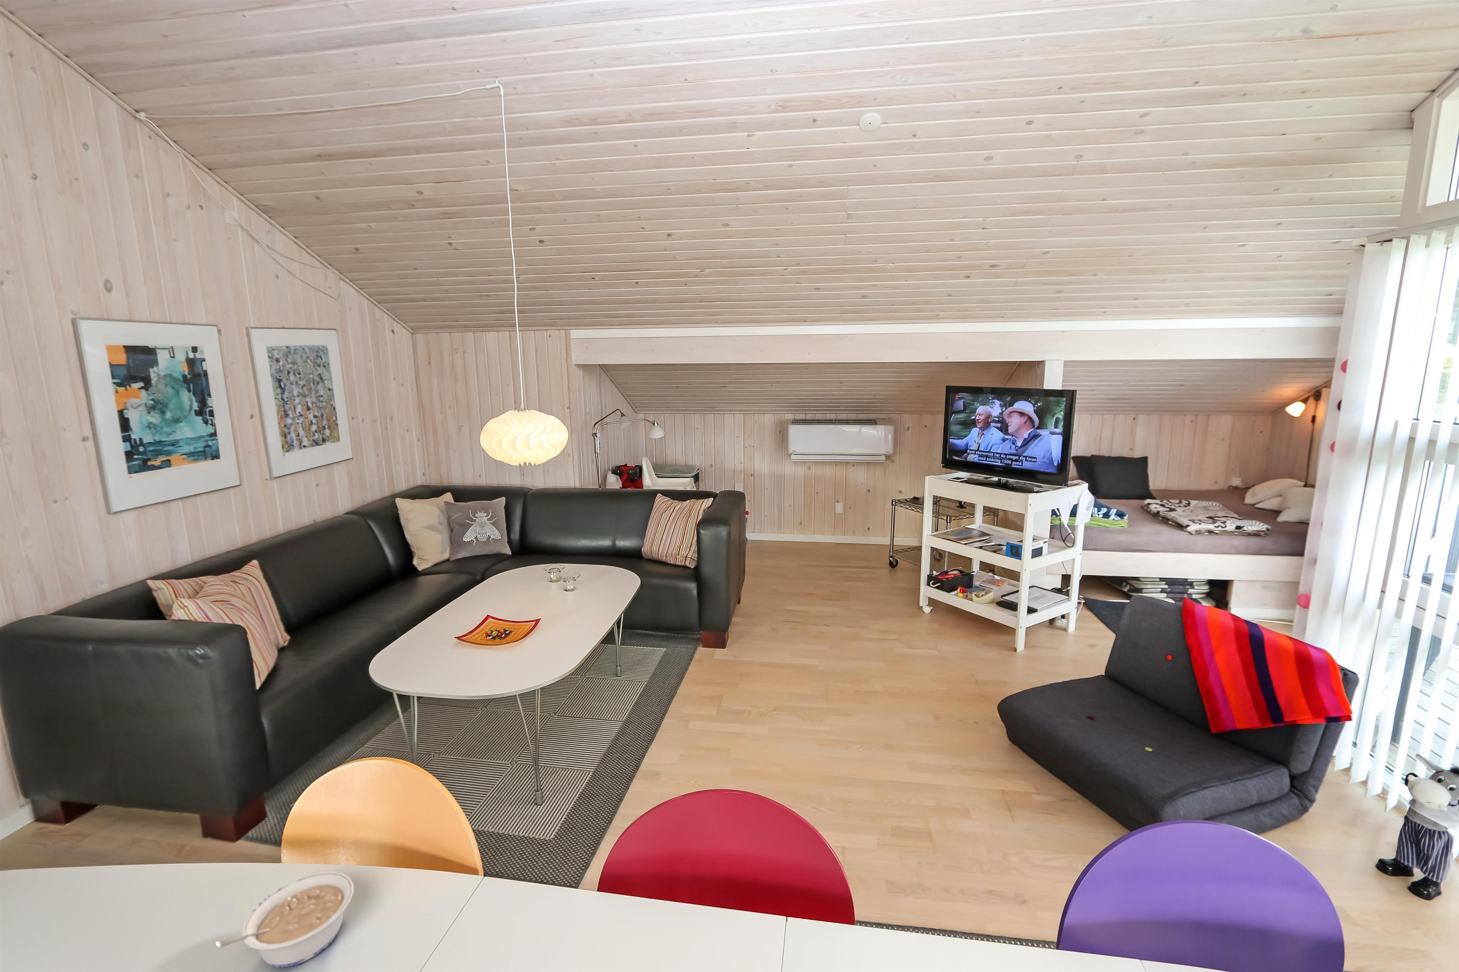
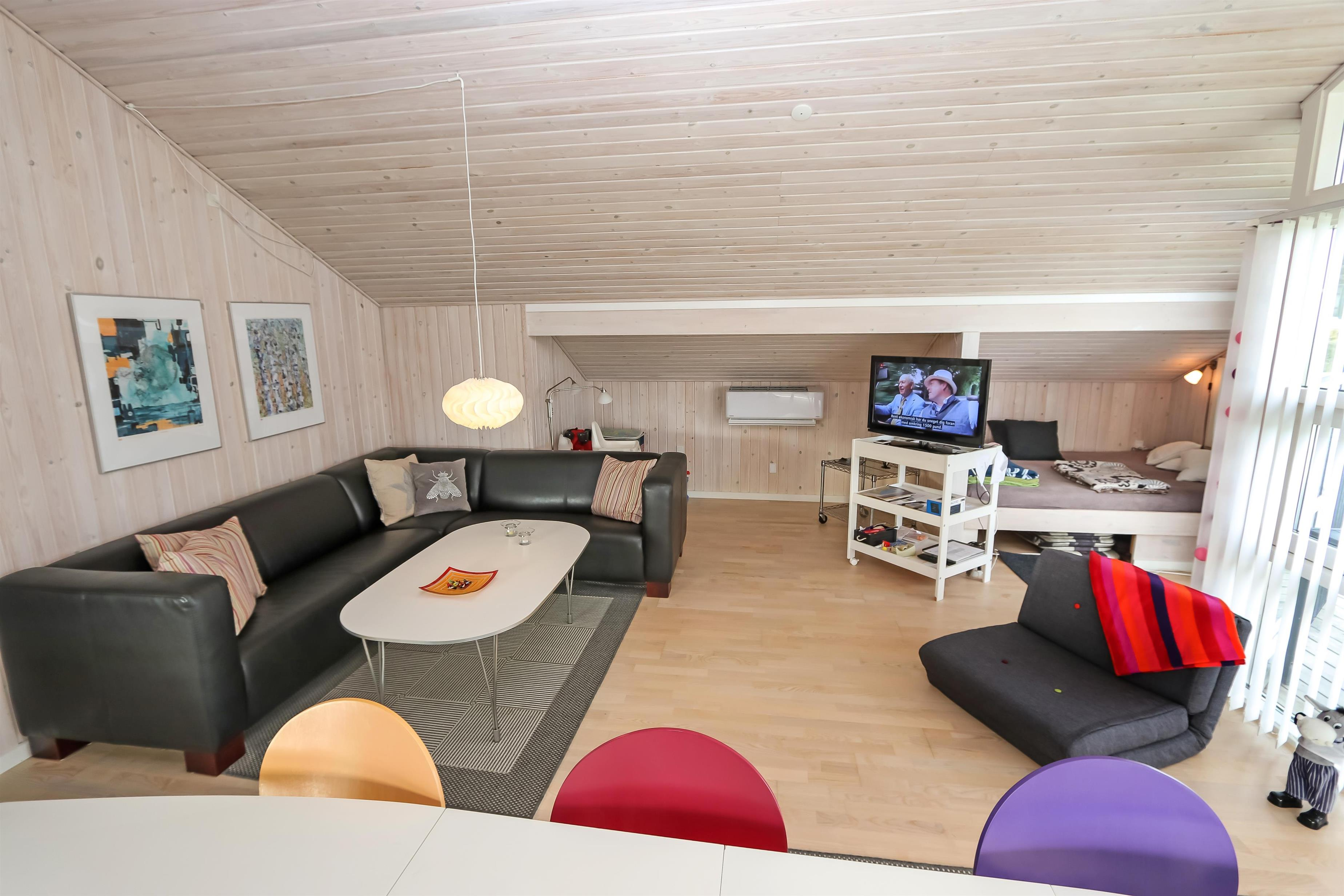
- legume [215,871,354,968]
